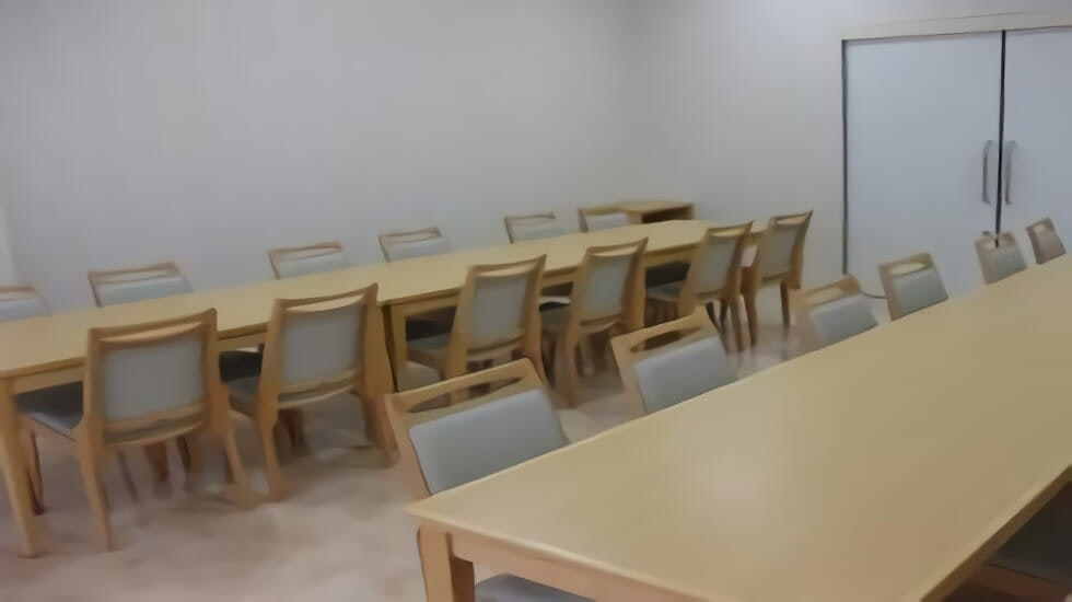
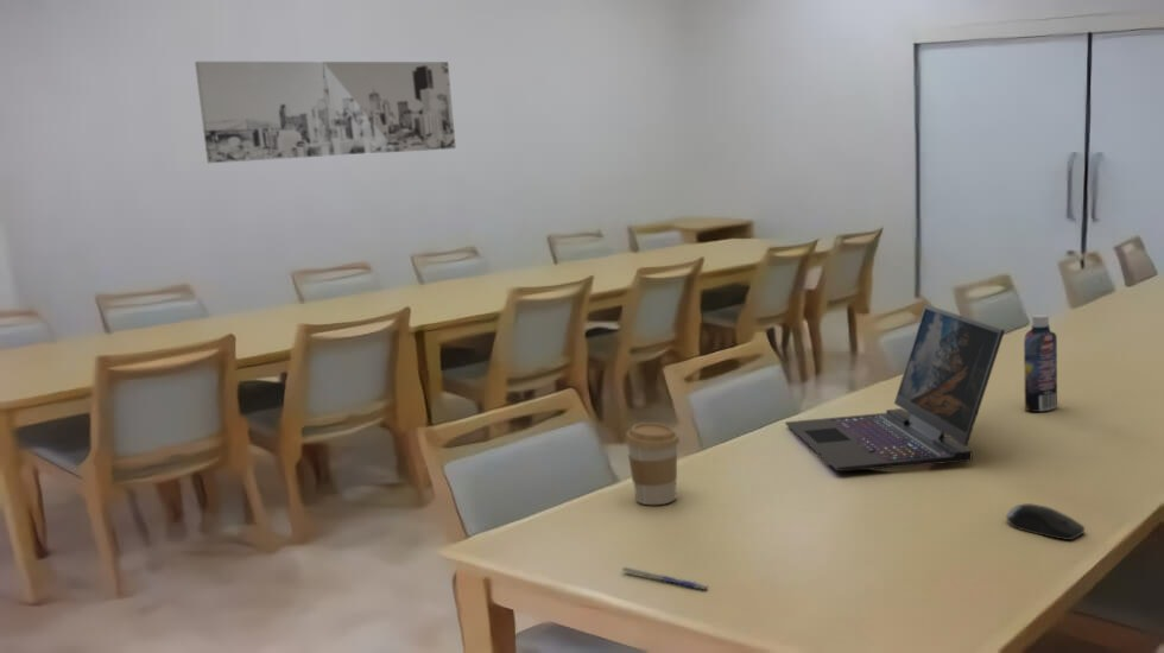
+ laptop [784,304,1006,473]
+ pen [620,566,709,592]
+ bottle [1023,313,1058,413]
+ wall art [194,61,457,164]
+ coffee cup [624,421,681,506]
+ computer mouse [1005,502,1086,541]
